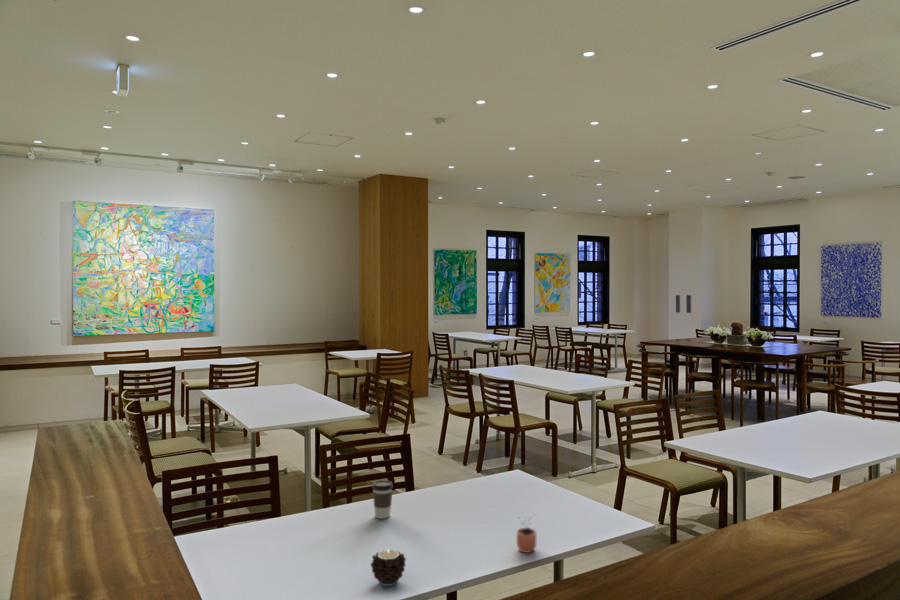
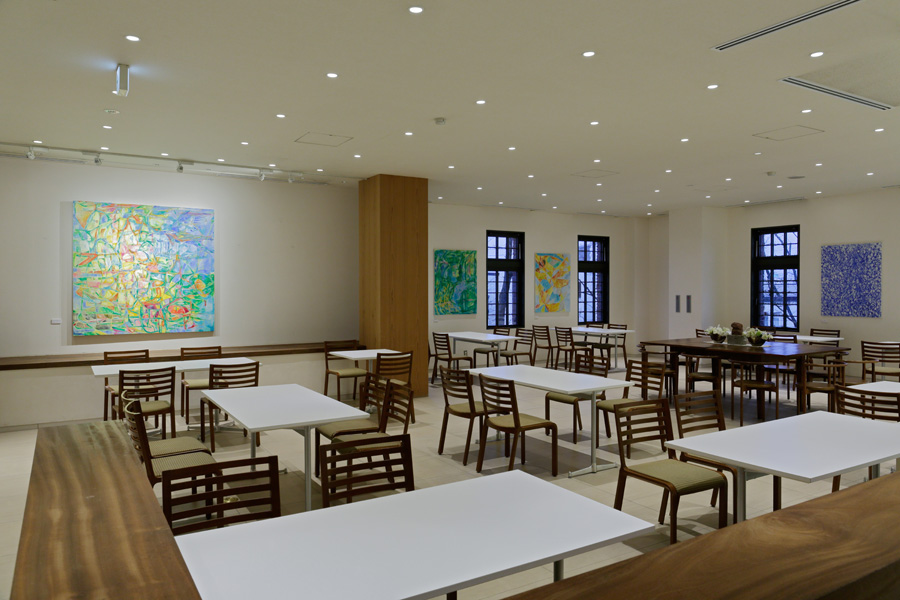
- candle [370,548,407,587]
- cocoa [516,512,537,554]
- coffee cup [371,479,394,520]
